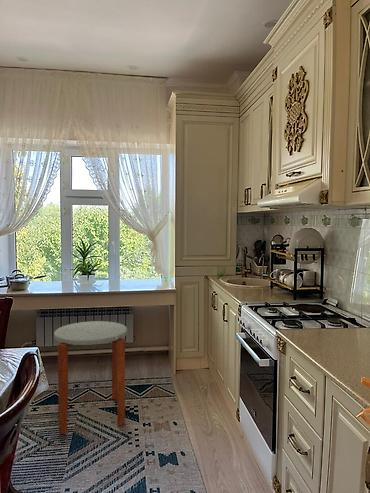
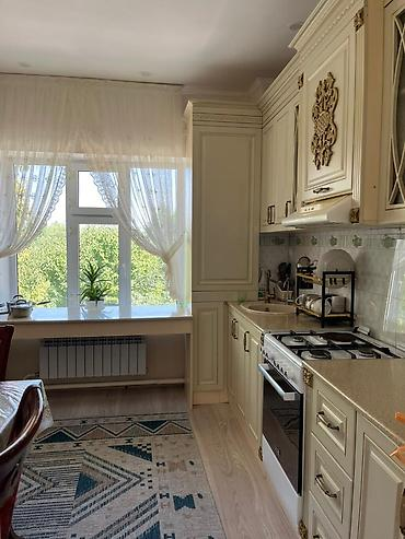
- side table [53,320,128,435]
